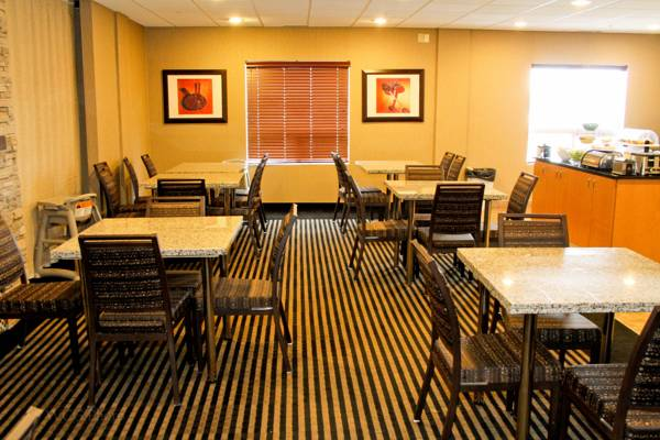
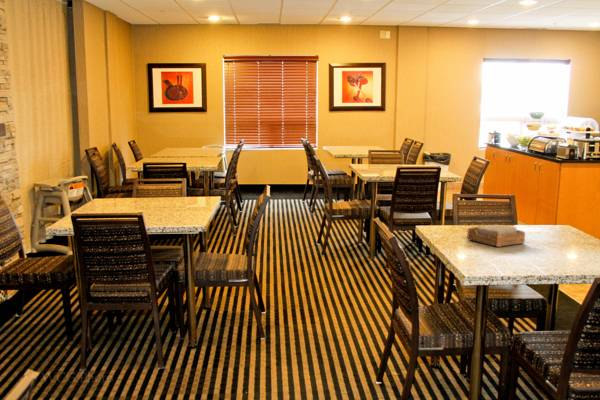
+ napkin holder [466,224,526,248]
